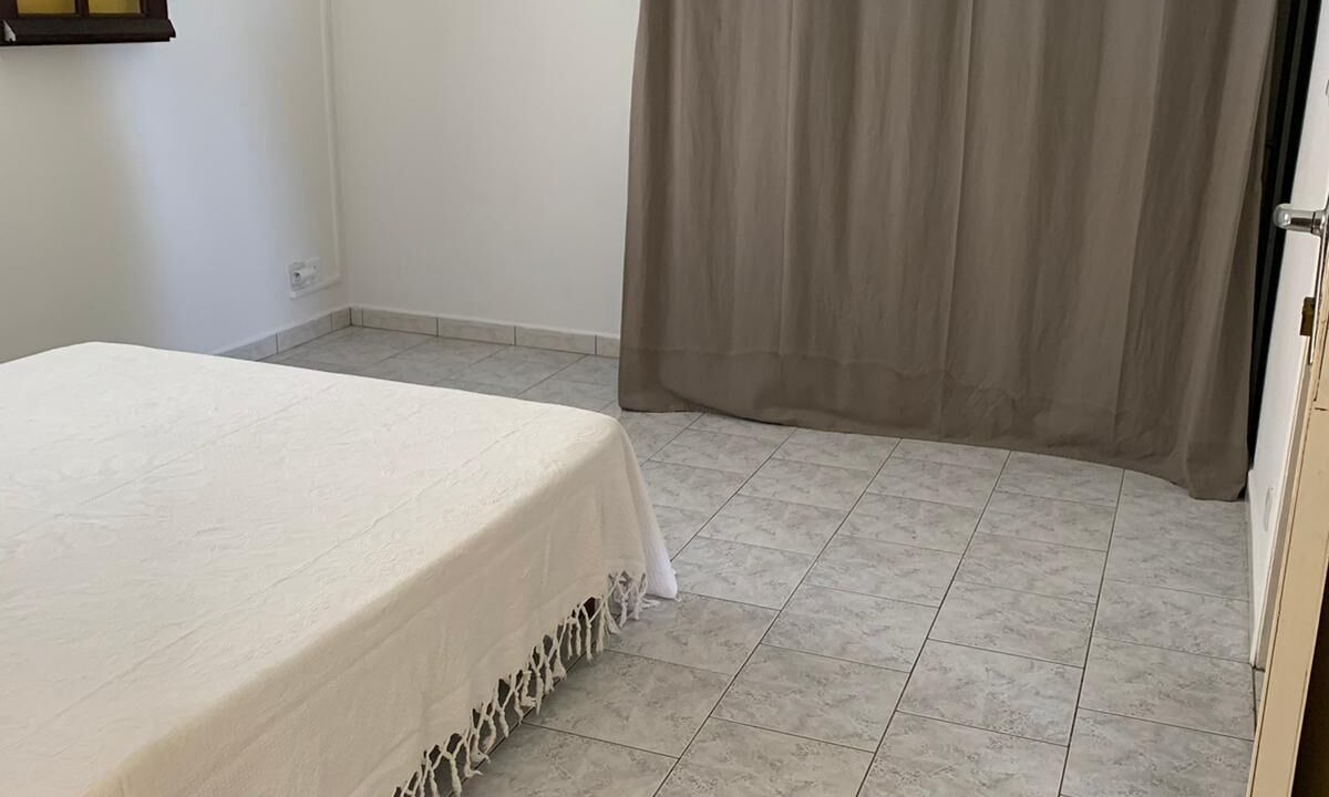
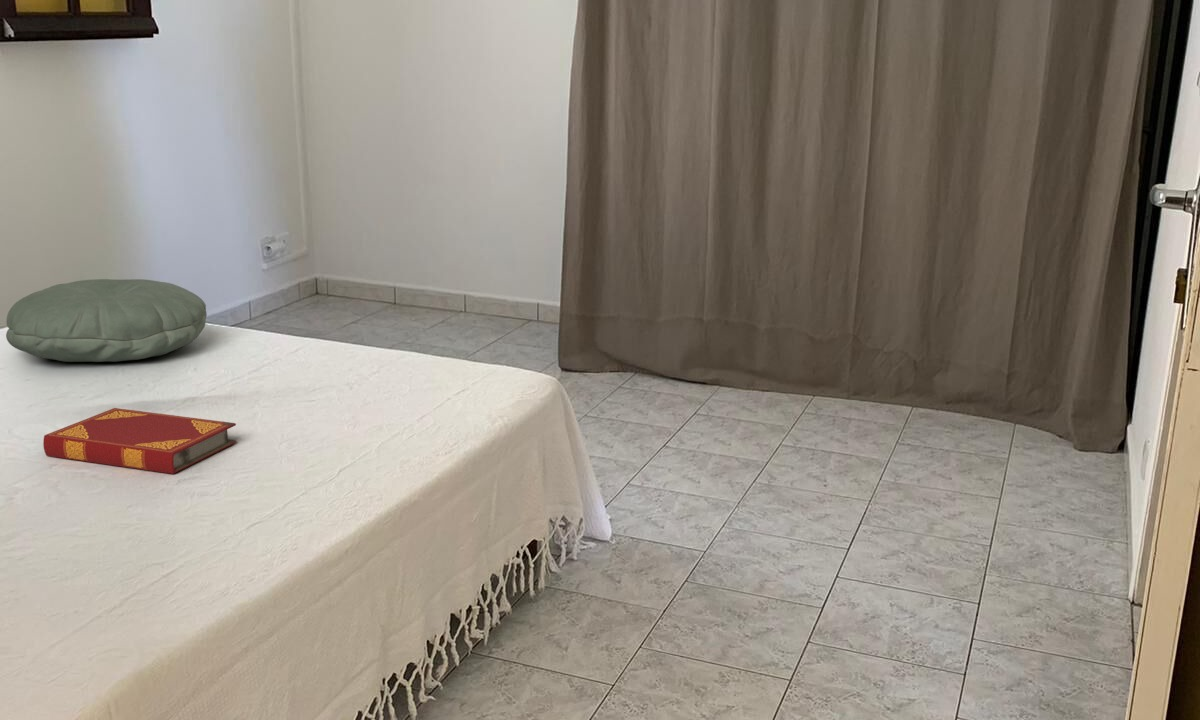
+ hardback book [42,407,238,475]
+ pillow [5,278,208,363]
